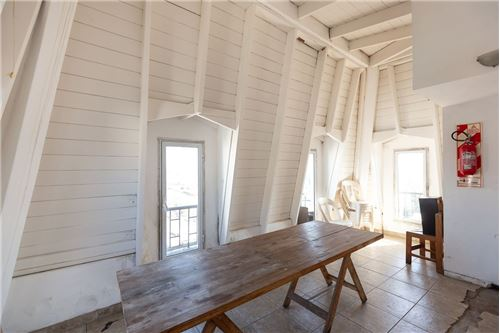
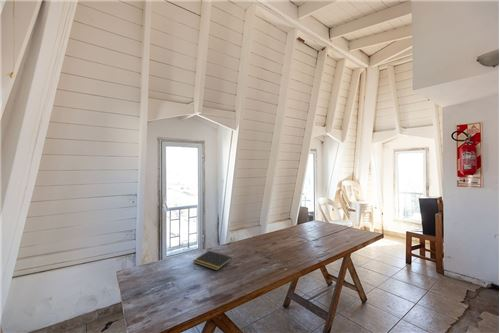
+ notepad [192,250,233,271]
